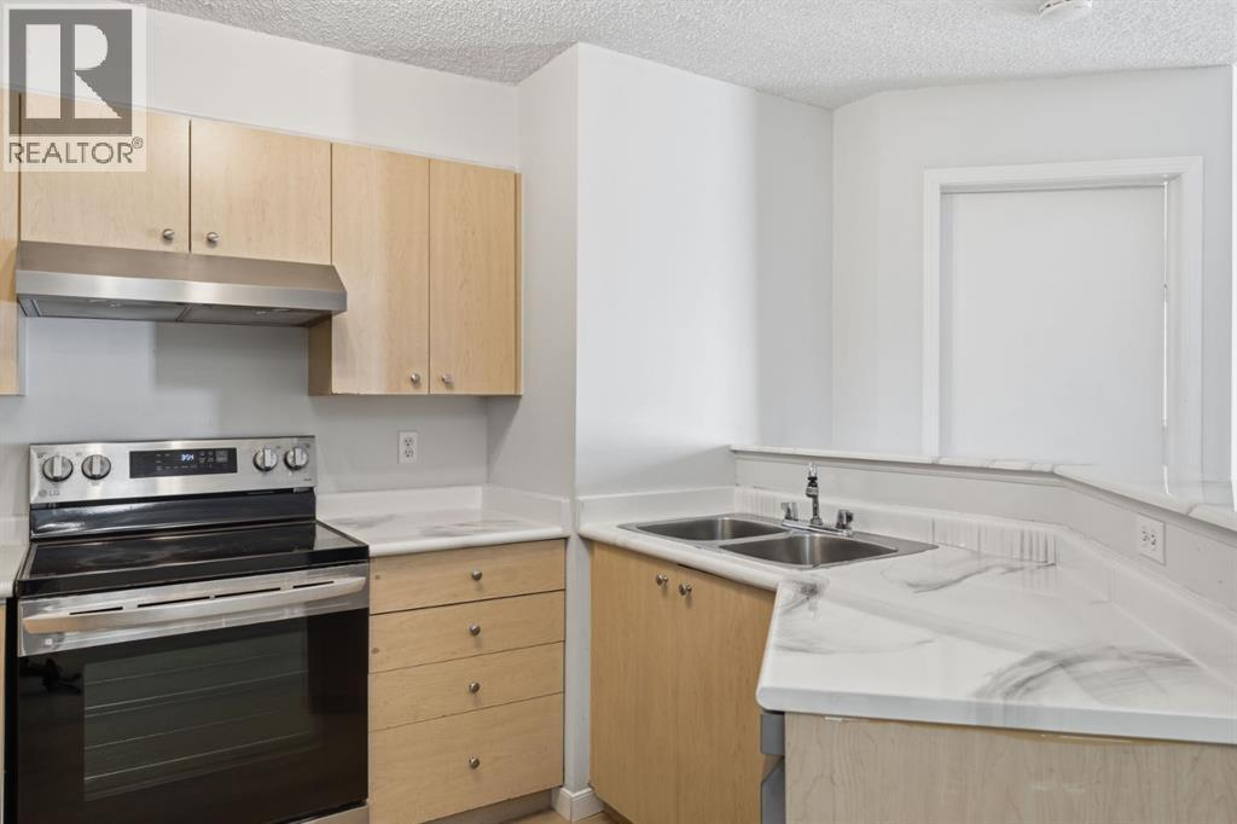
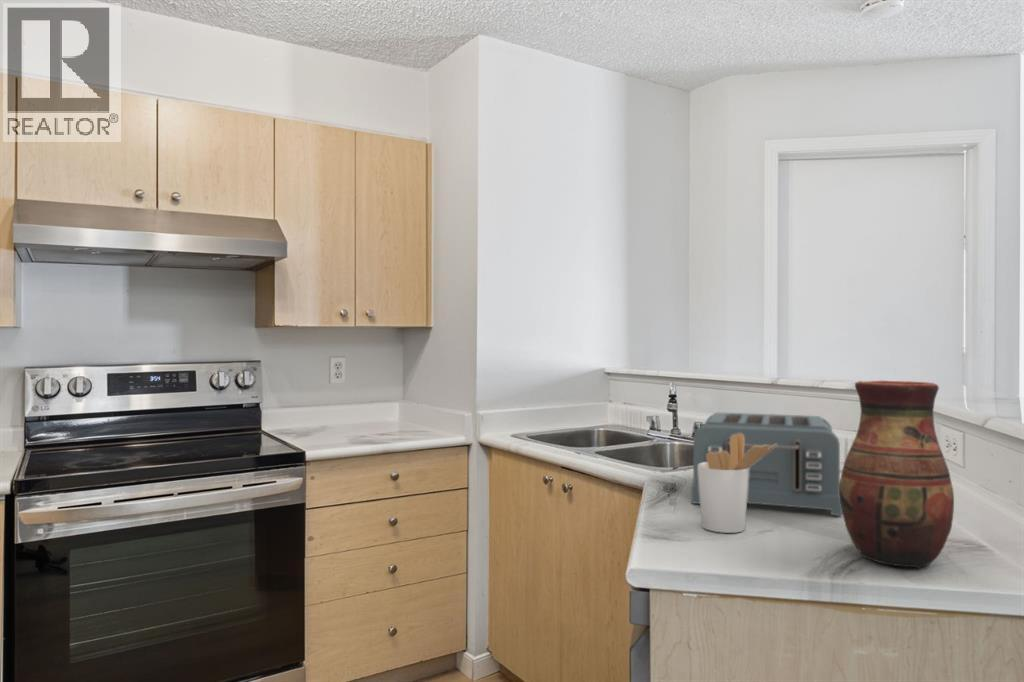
+ utensil holder [698,433,777,534]
+ vase [839,380,955,570]
+ toaster [690,411,843,516]
